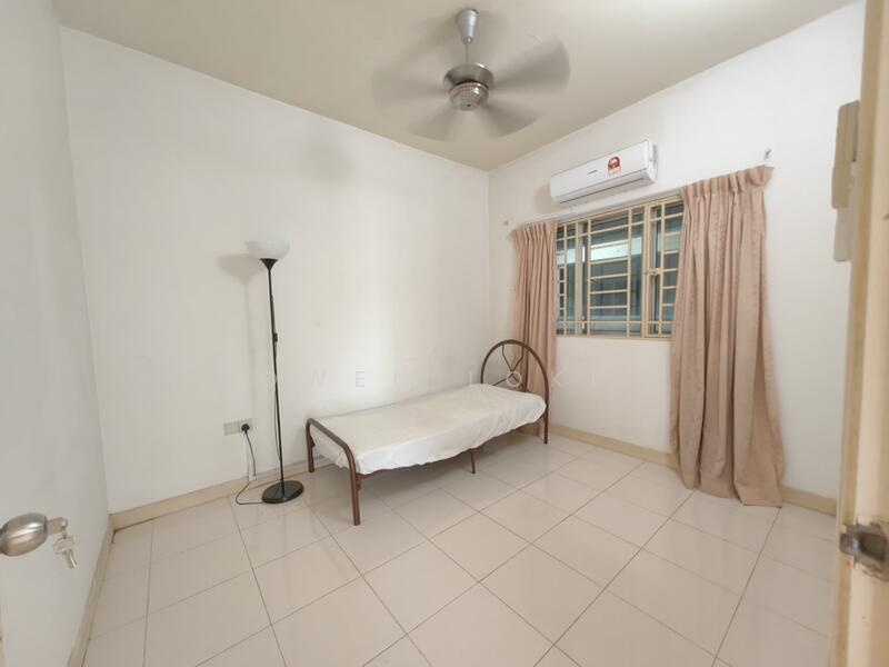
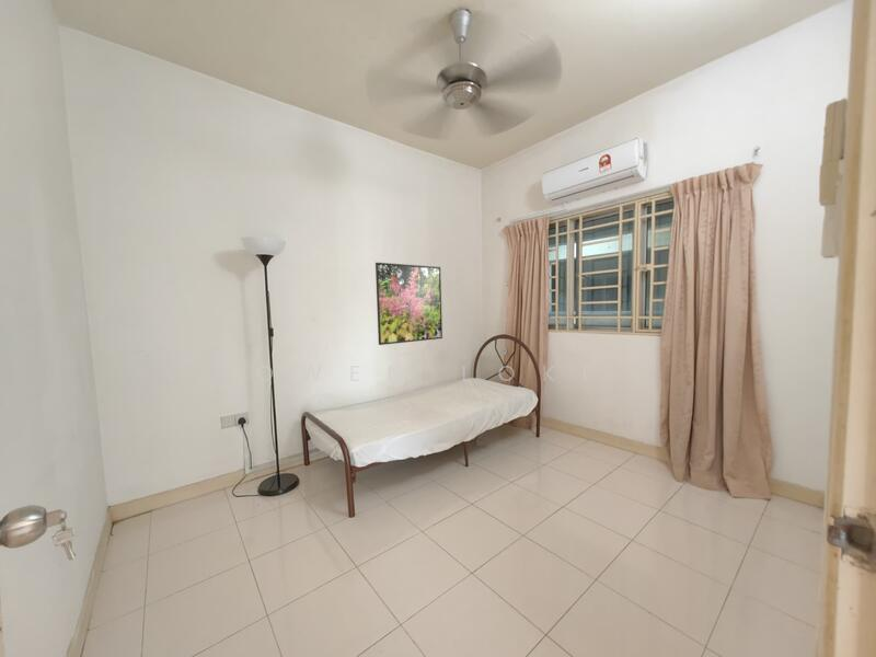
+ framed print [374,262,443,346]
